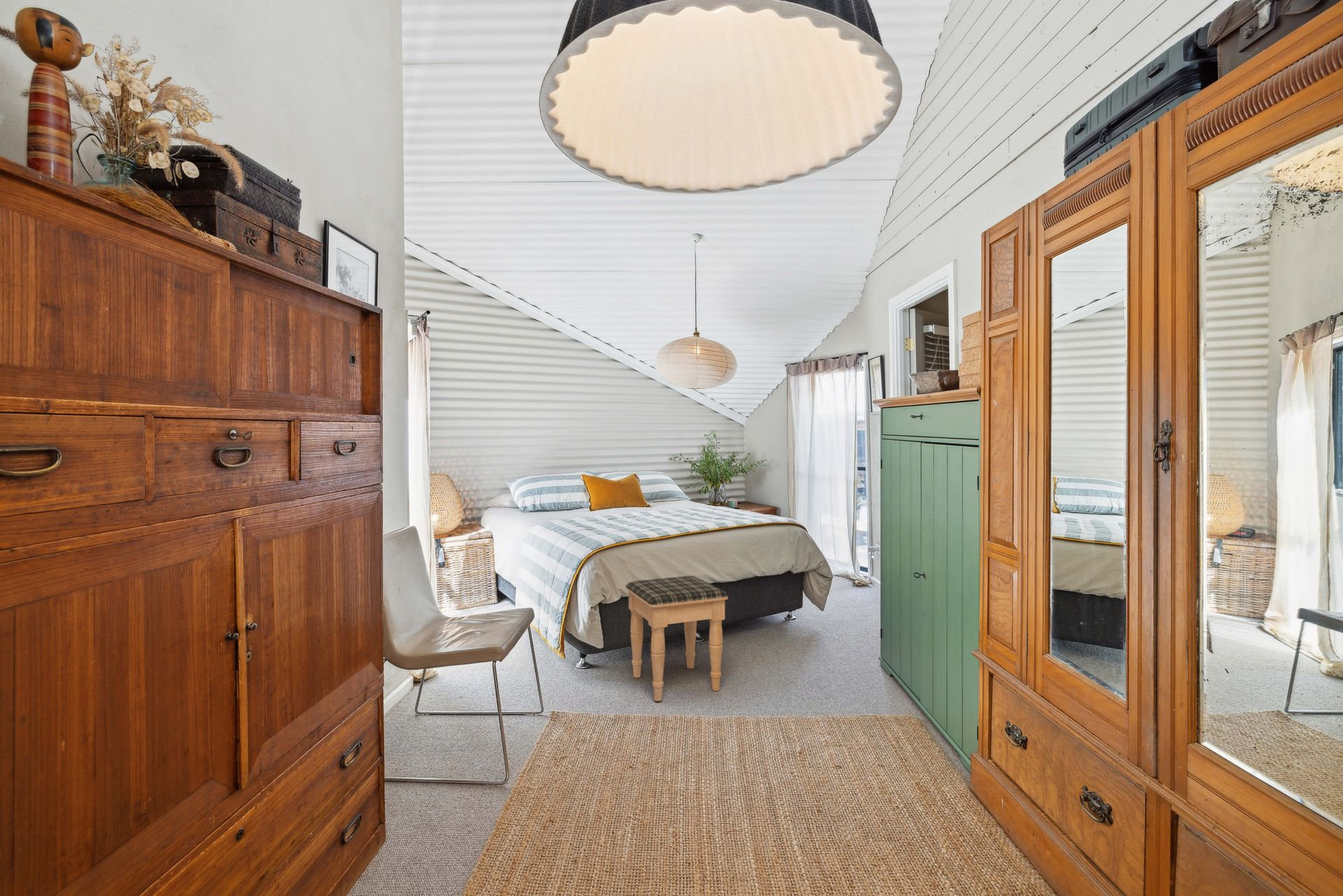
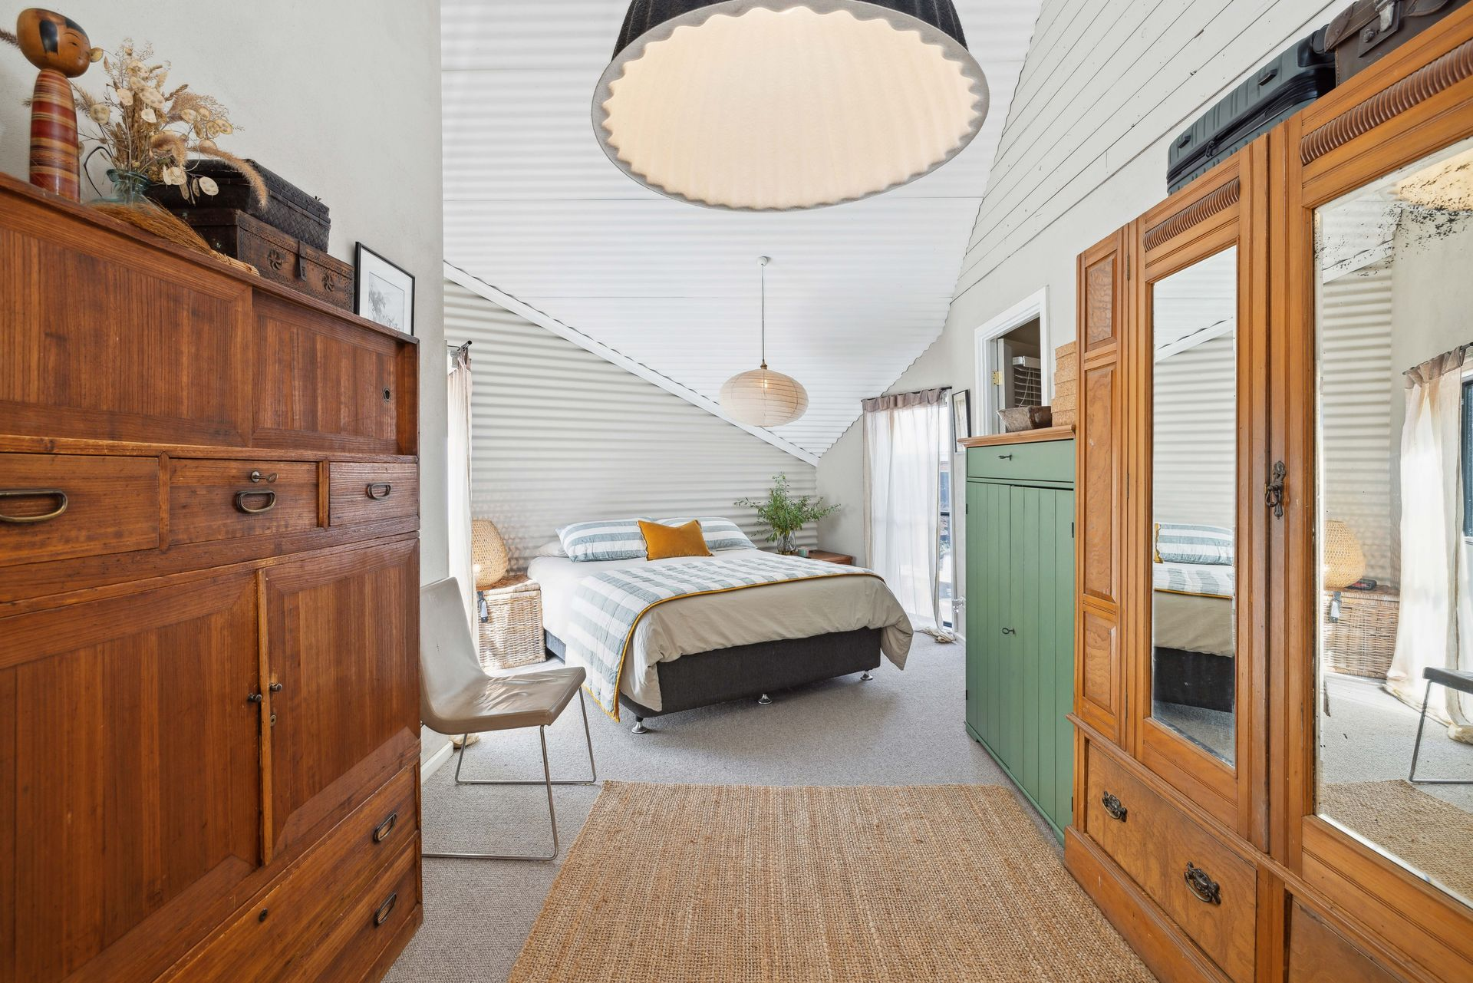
- footstool [625,575,729,702]
